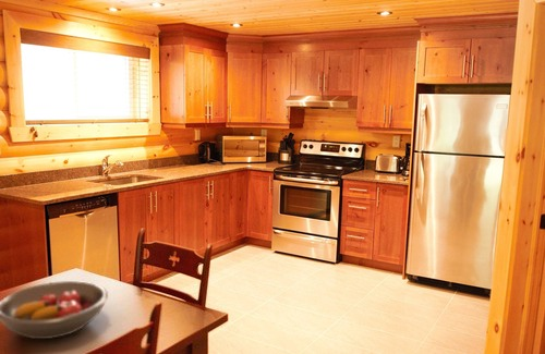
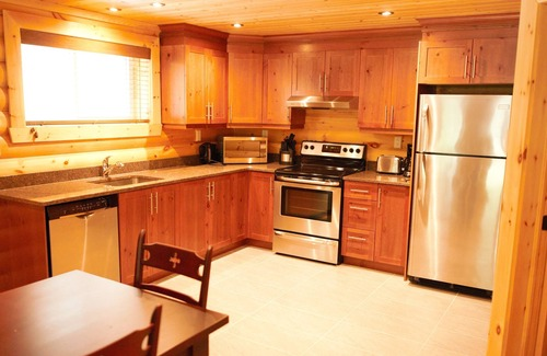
- fruit bowl [0,280,109,340]
